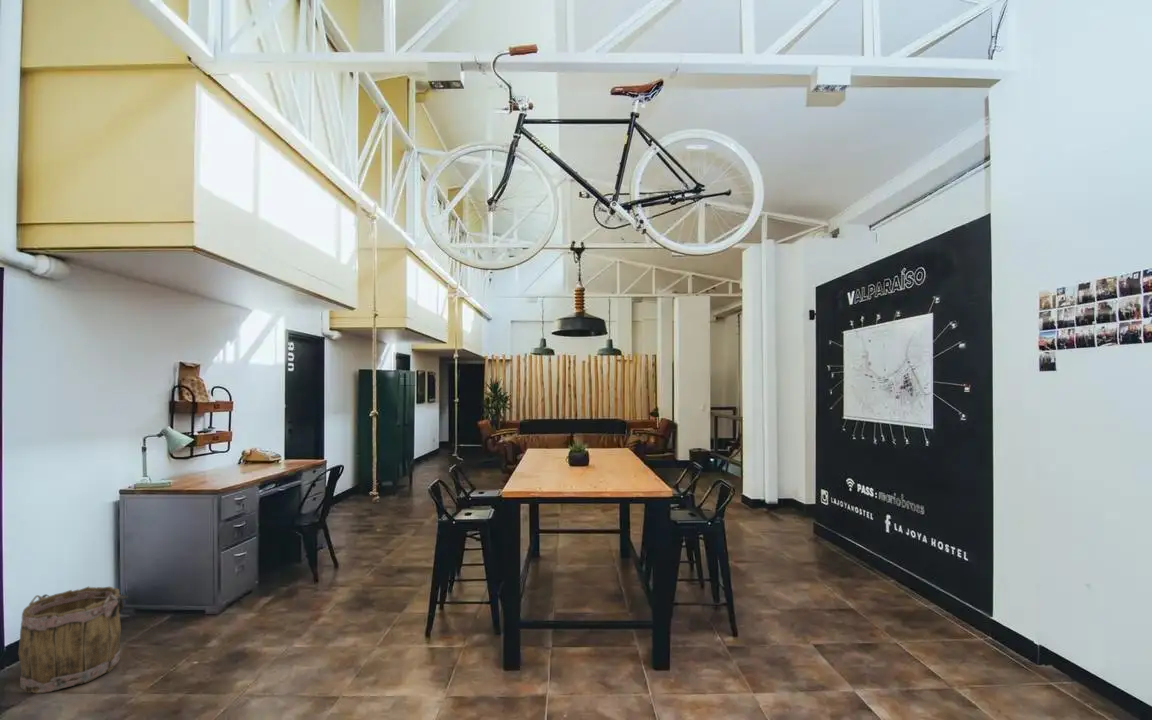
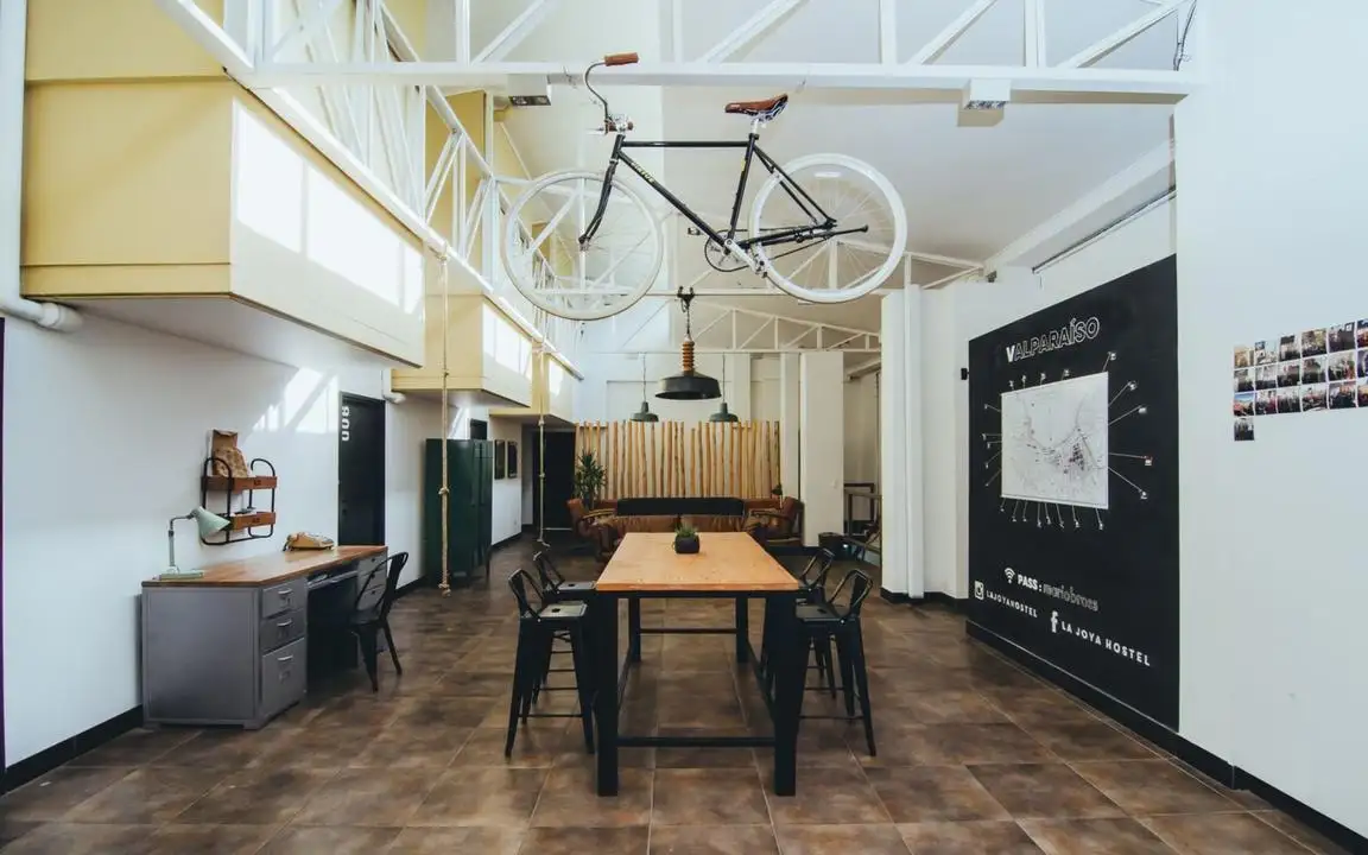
- bucket [17,586,128,694]
